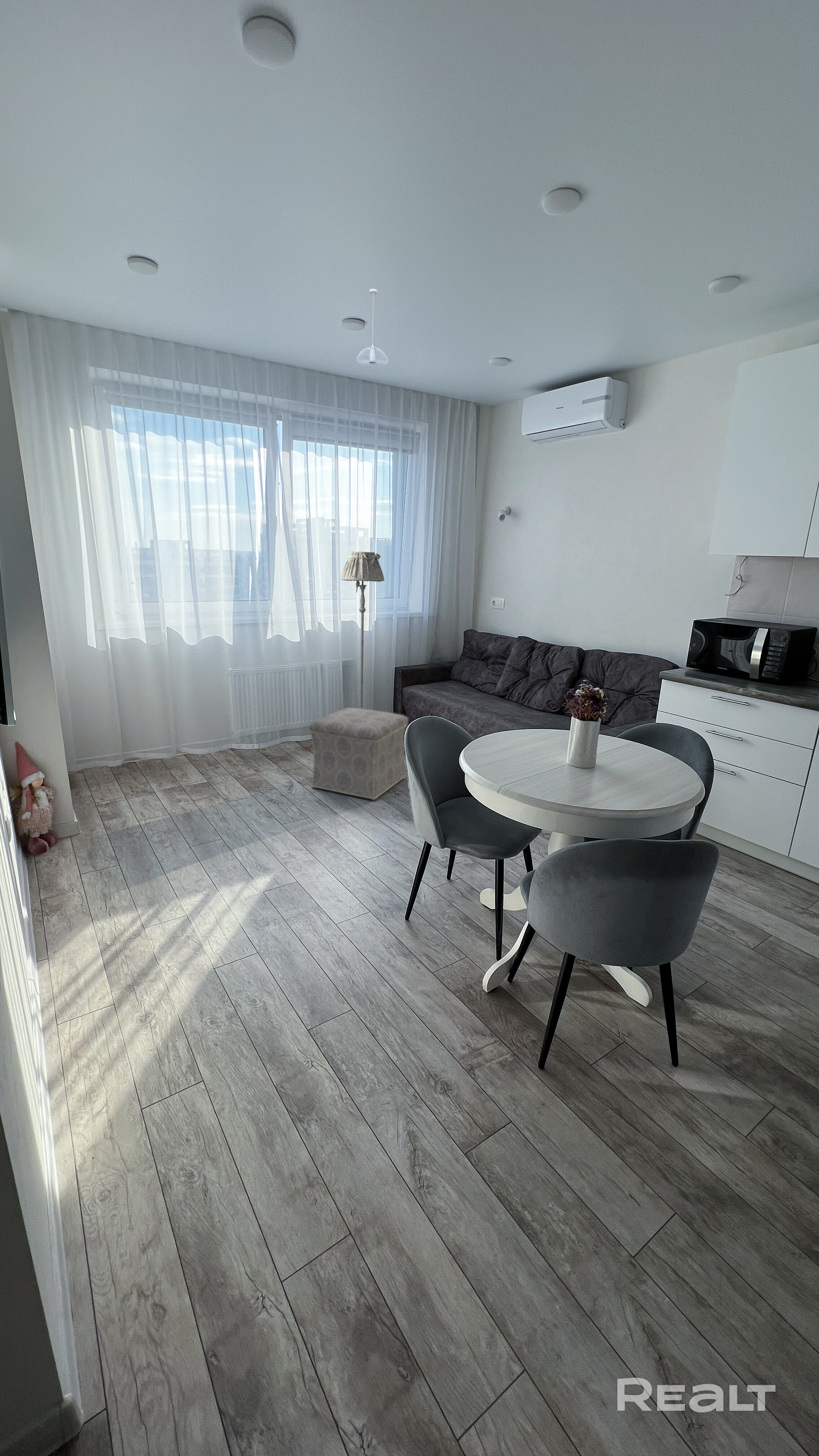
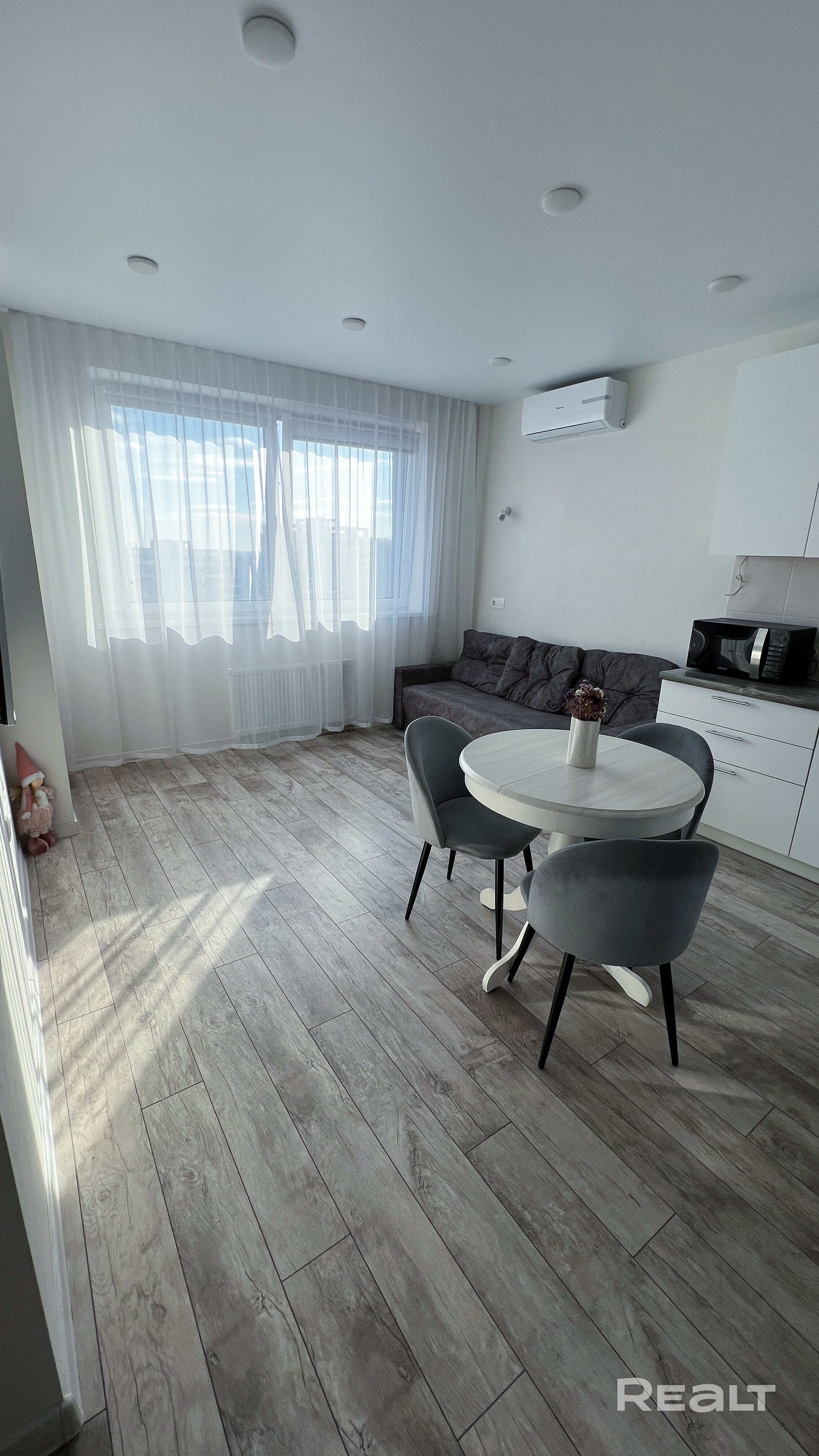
- pendant light [356,289,389,367]
- ottoman [309,707,409,800]
- floor lamp [340,551,385,709]
